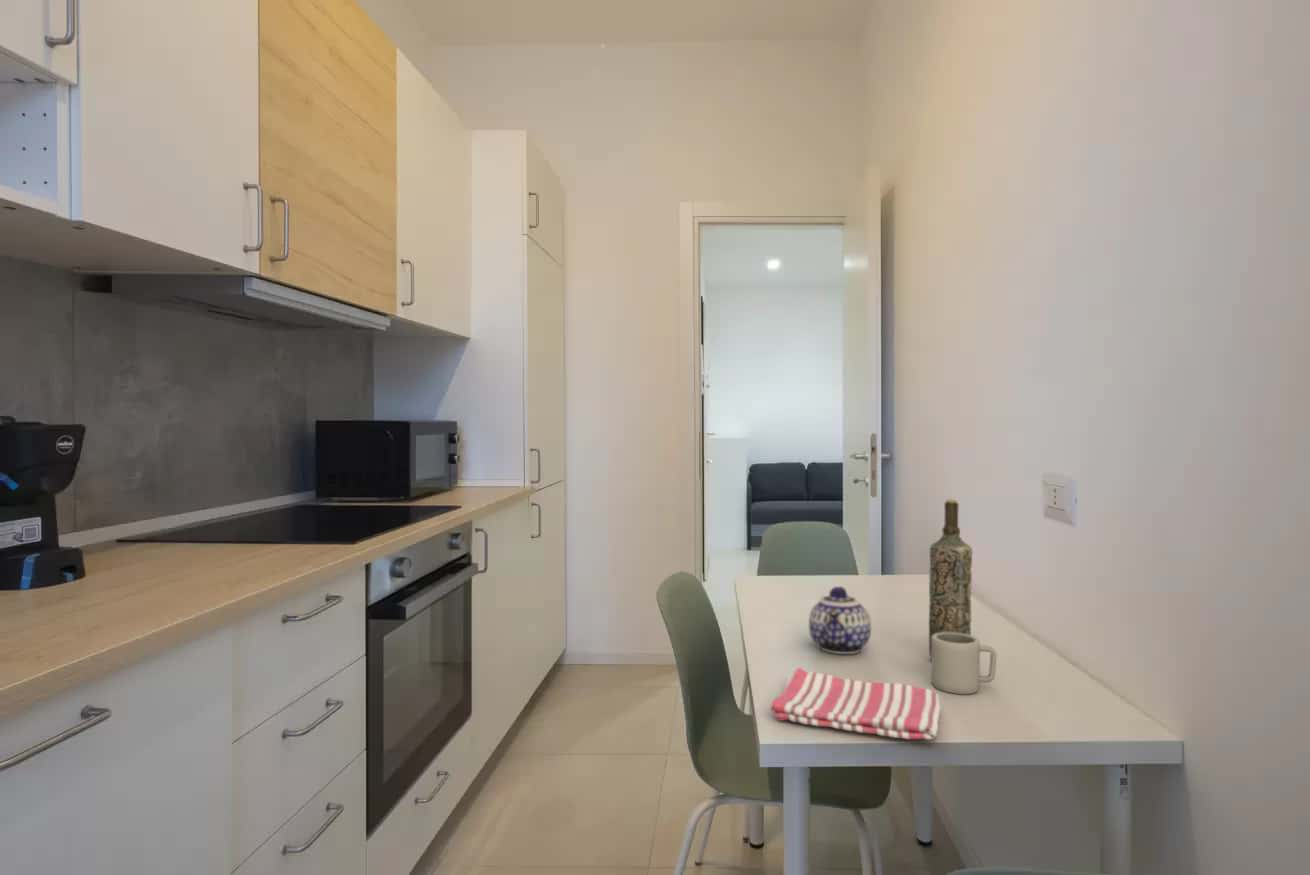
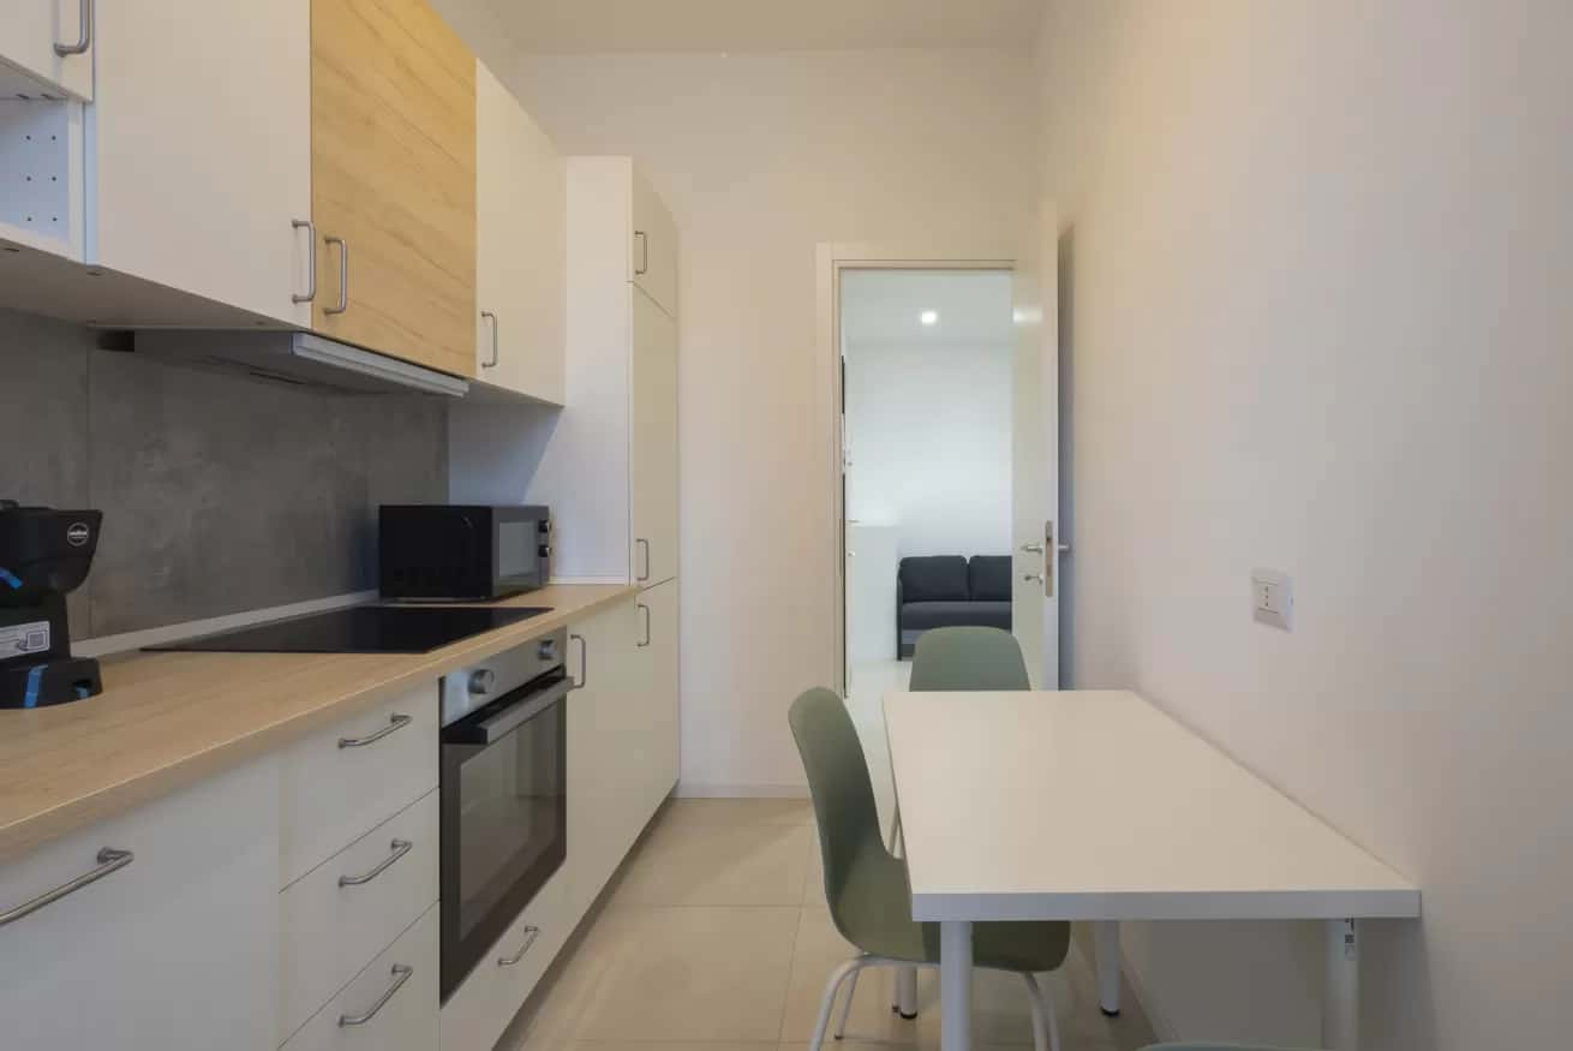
- teapot [808,586,872,655]
- dish towel [770,666,942,741]
- bottle [928,499,973,660]
- cup [931,632,998,695]
